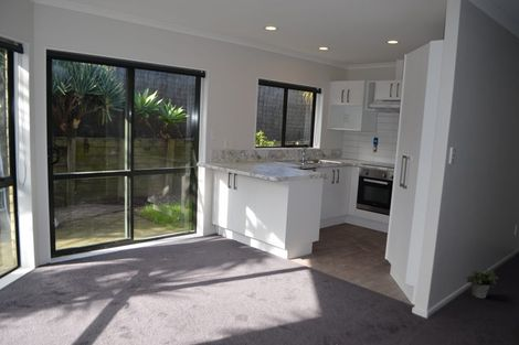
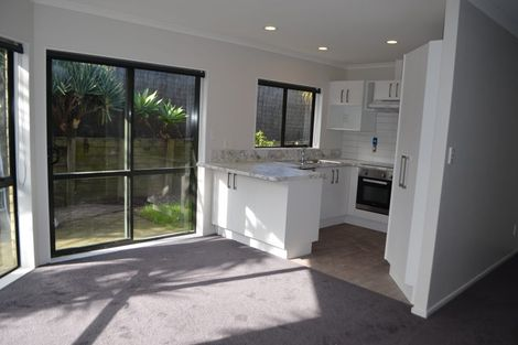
- potted plant [465,268,500,300]
